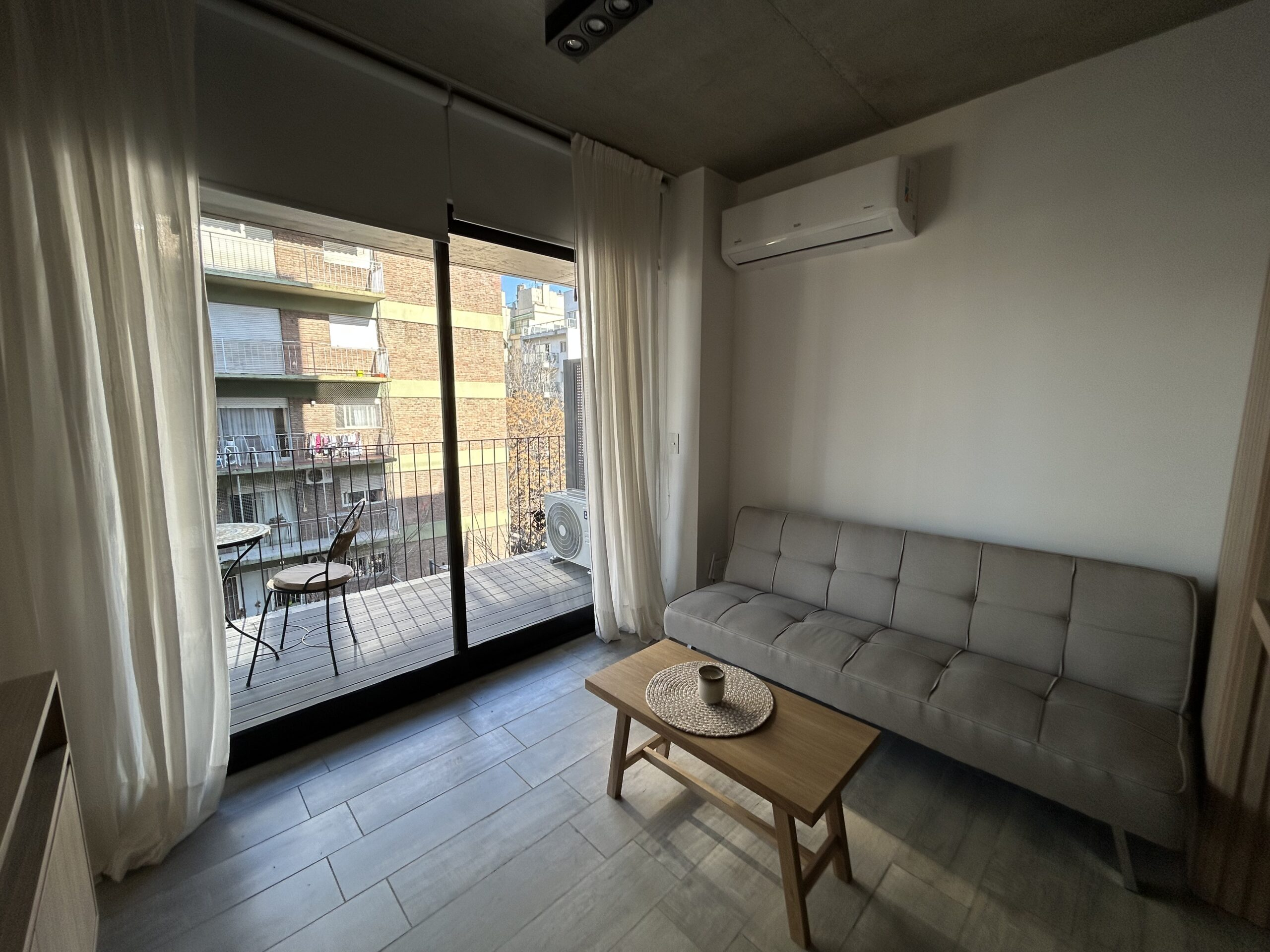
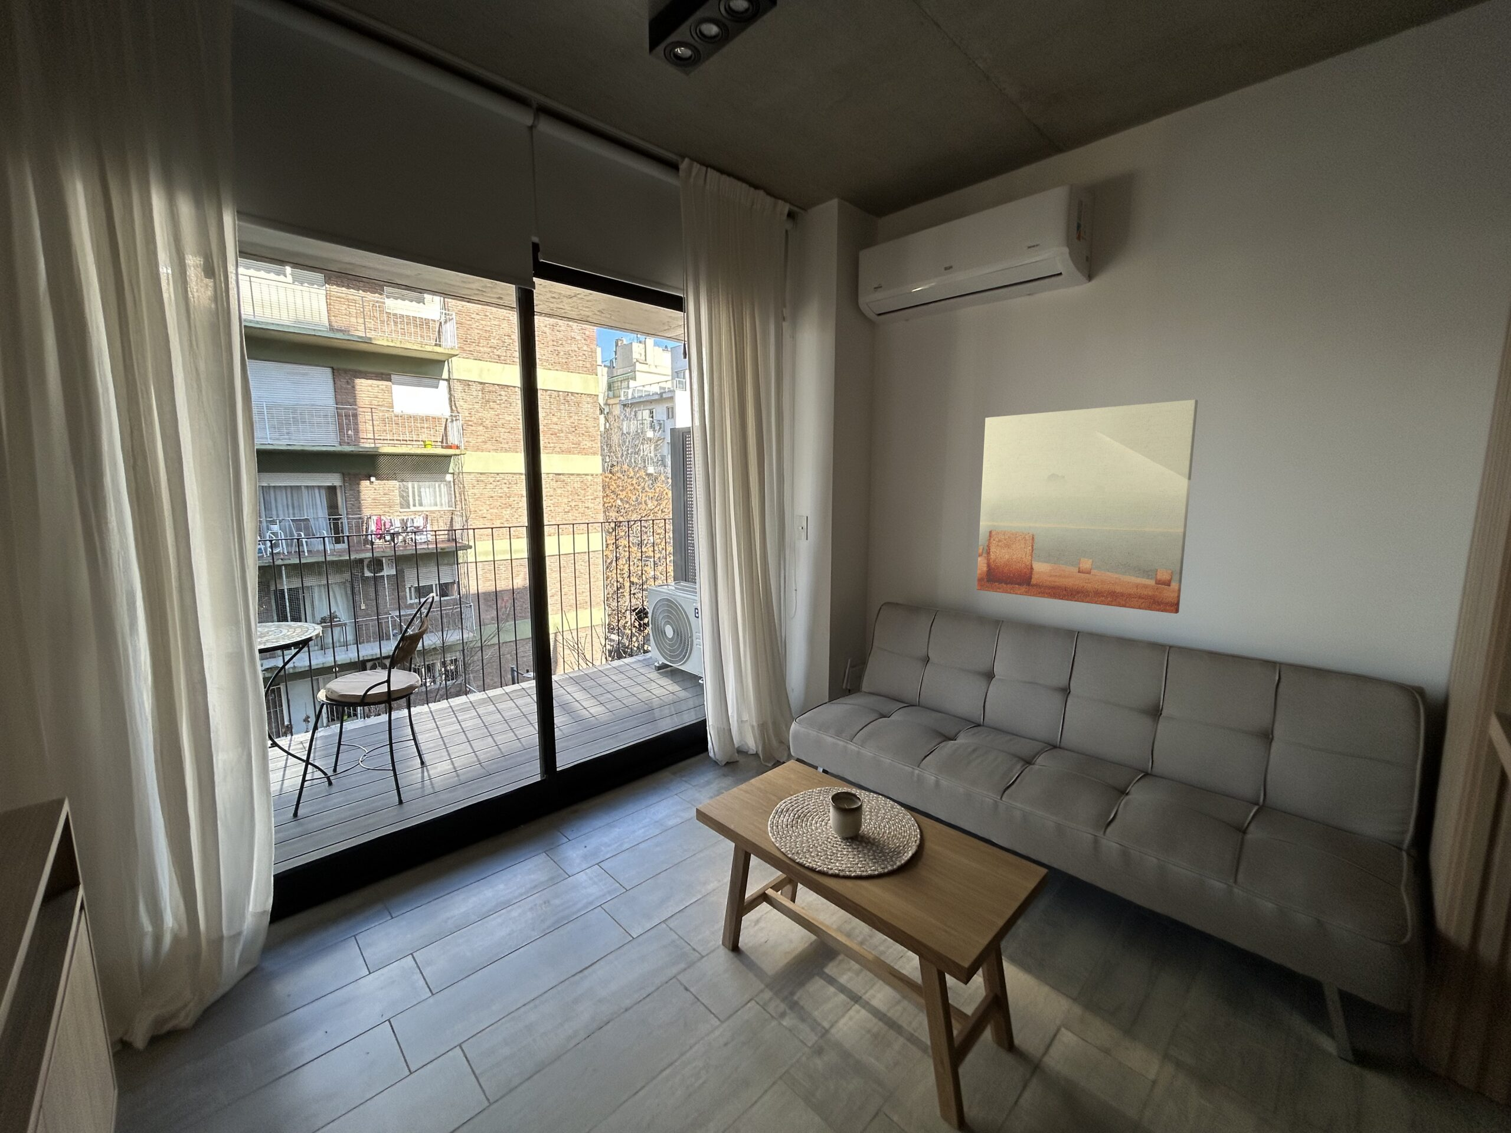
+ wall art [977,399,1199,614]
